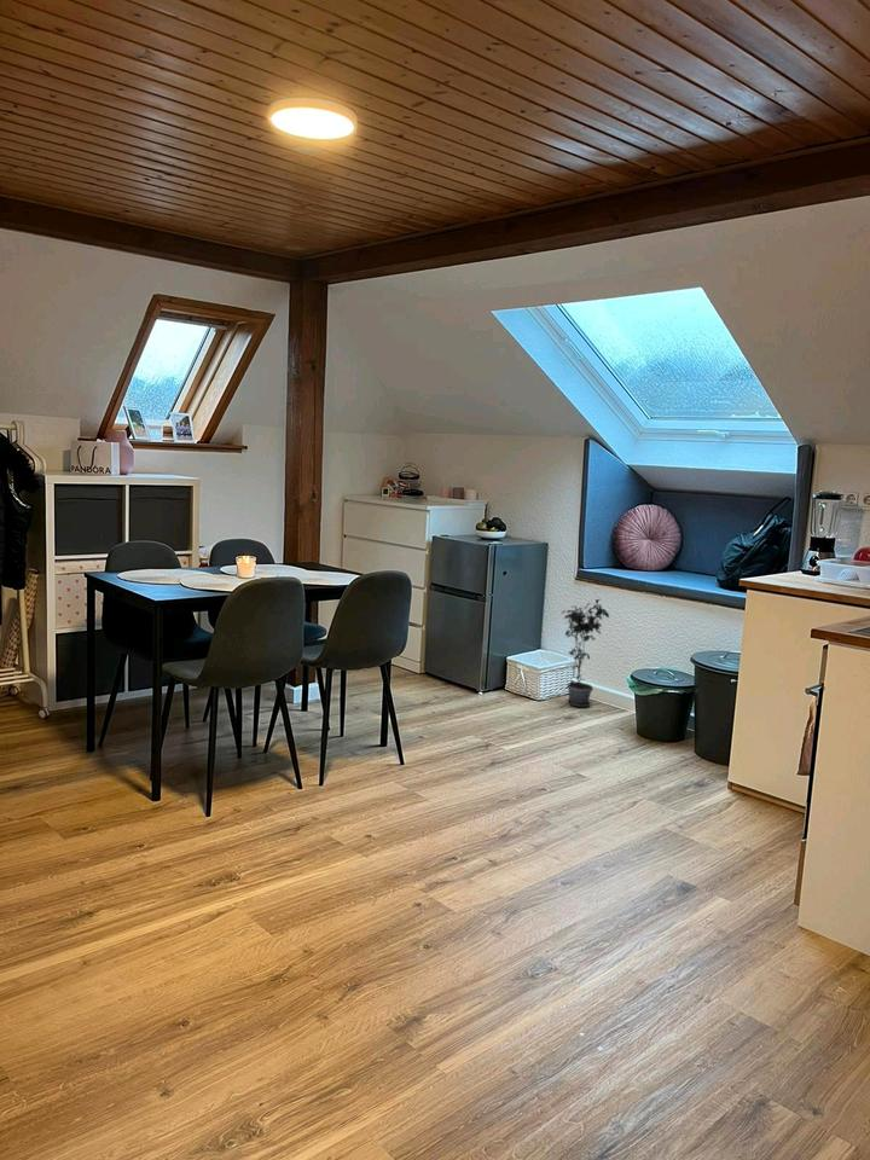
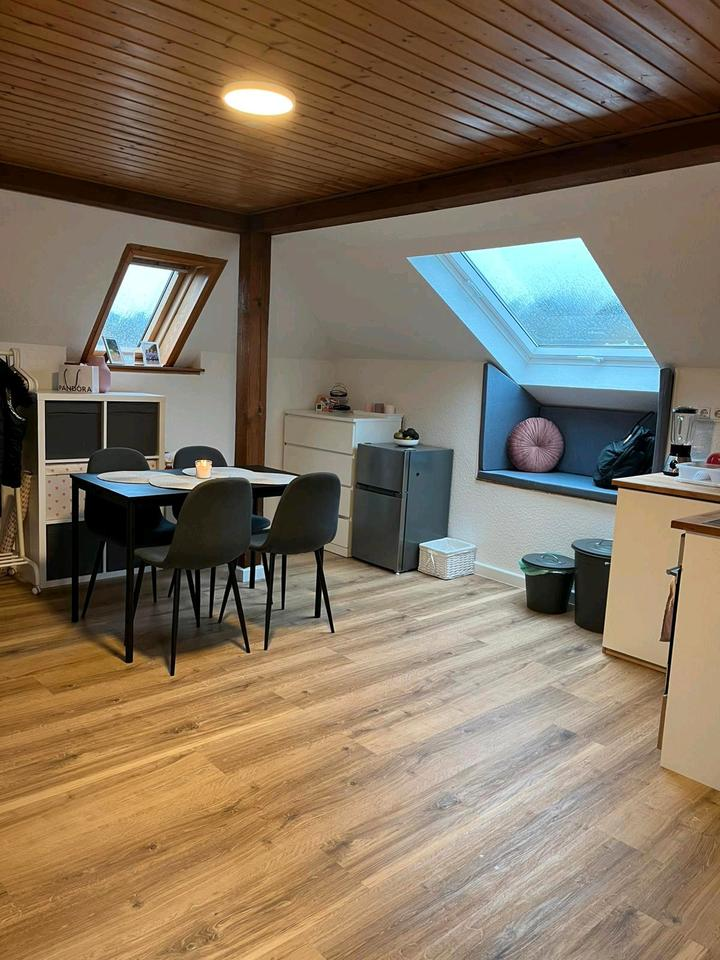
- potted plant [559,598,610,708]
